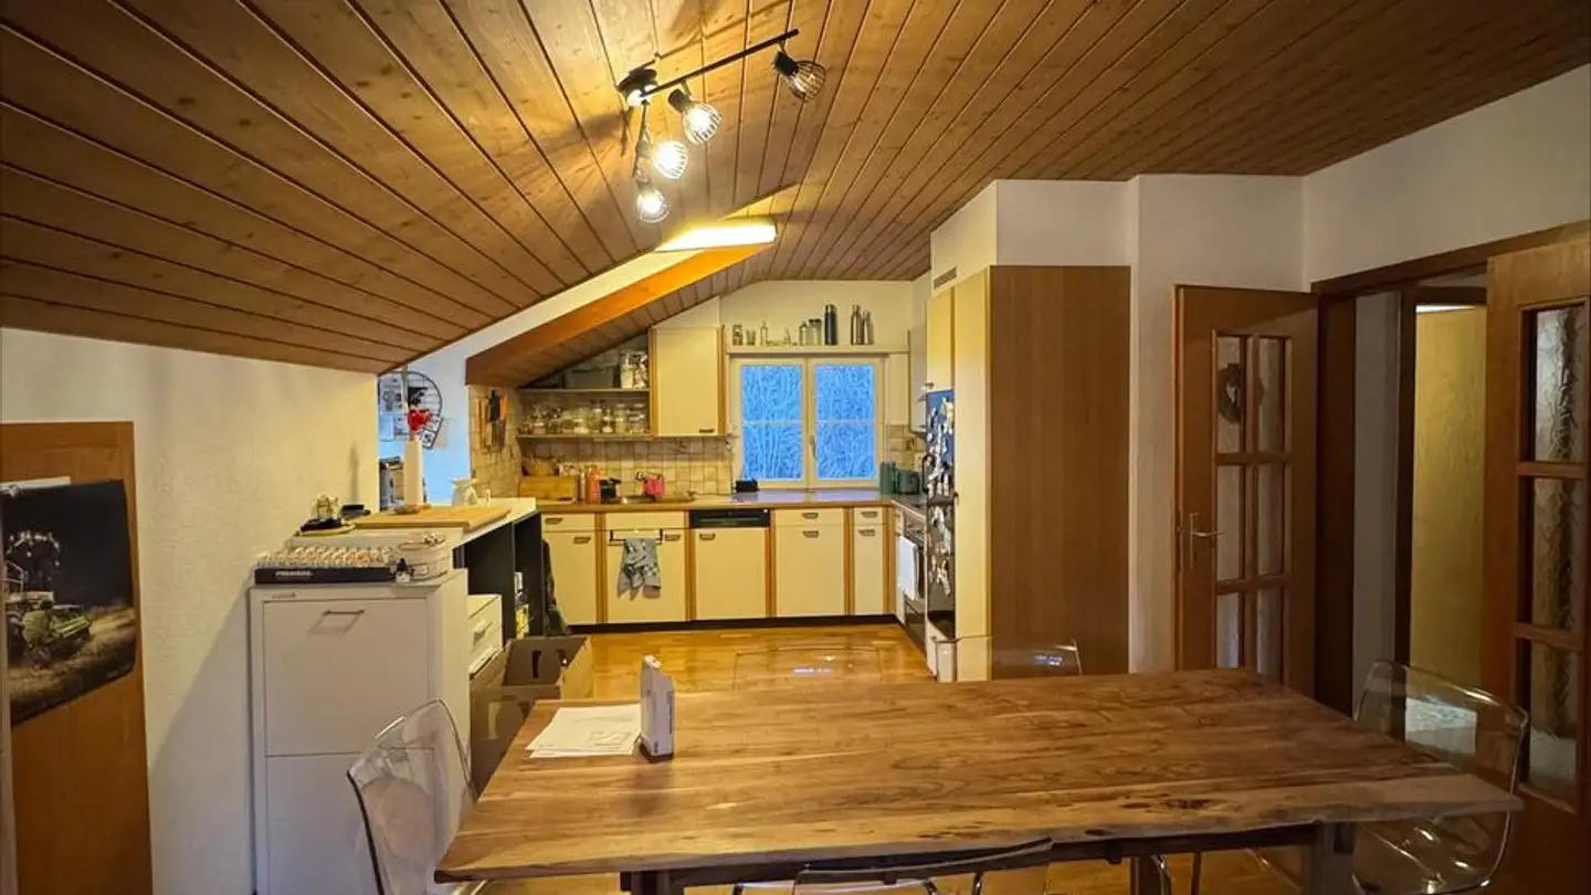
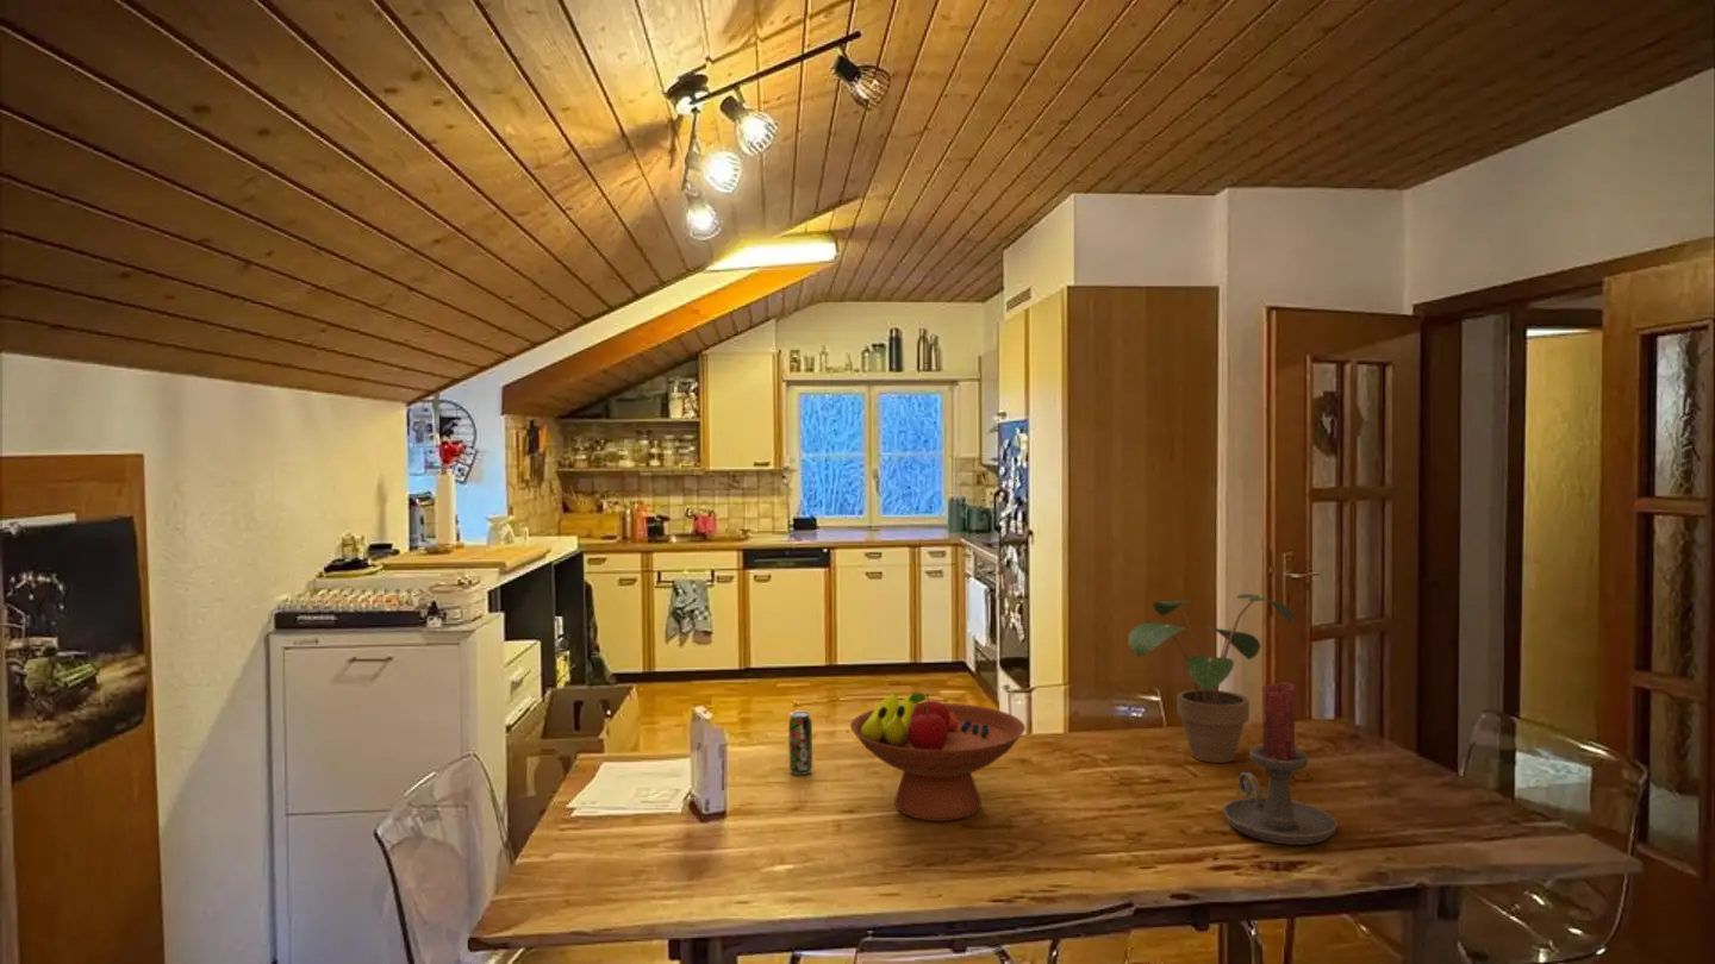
+ potted plant [1127,593,1295,764]
+ fruit bowl [849,691,1027,822]
+ beverage can [787,711,813,776]
+ candle holder [1222,681,1339,846]
